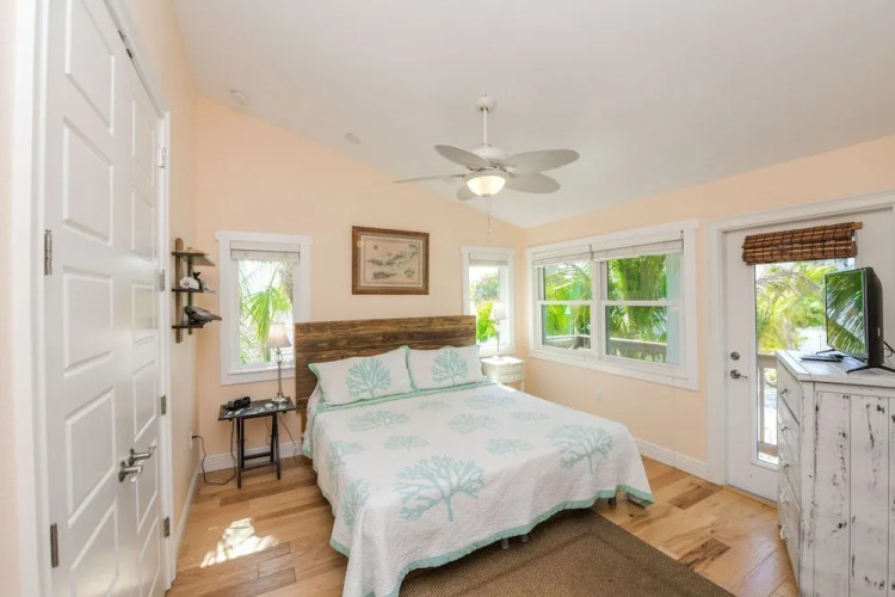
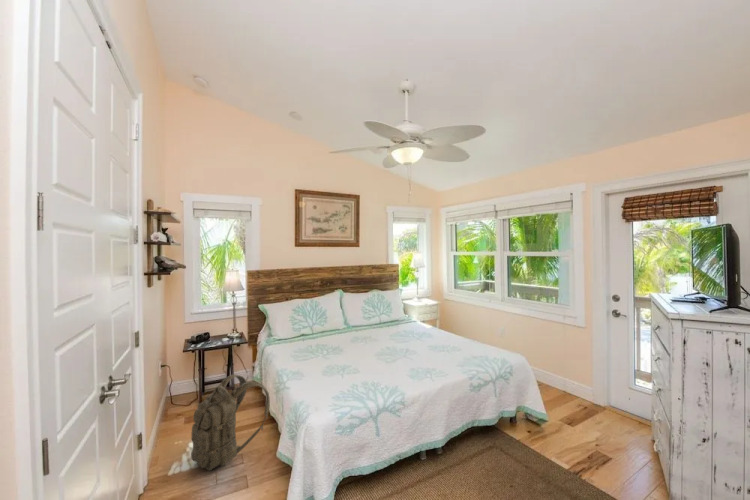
+ backpack [190,374,271,472]
